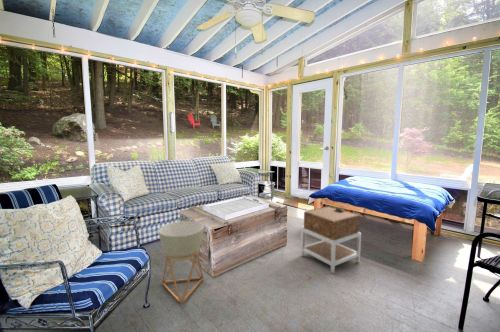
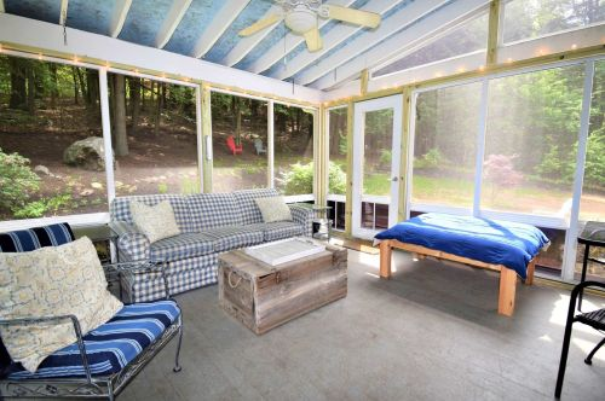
- planter [158,220,205,304]
- nightstand [300,205,362,274]
